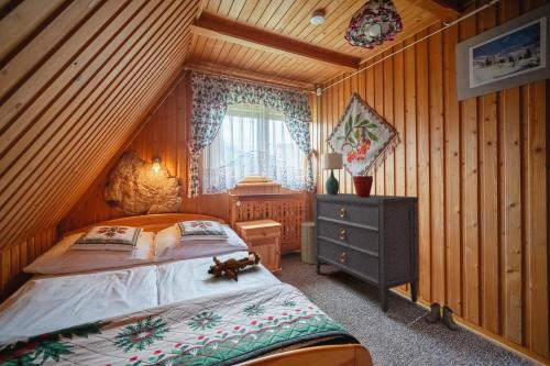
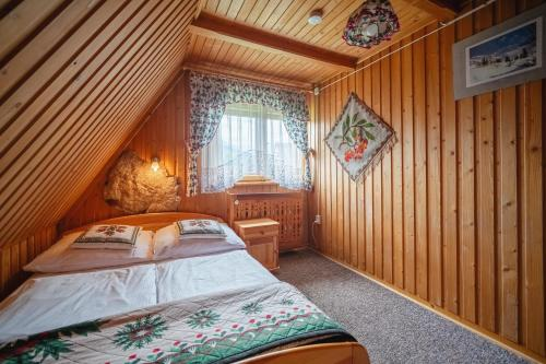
- boots [425,301,459,331]
- teddy bear [207,251,262,282]
- table lamp [320,152,344,195]
- potted flower [352,170,374,197]
- laundry hamper [300,217,326,265]
- dresser [312,192,420,314]
